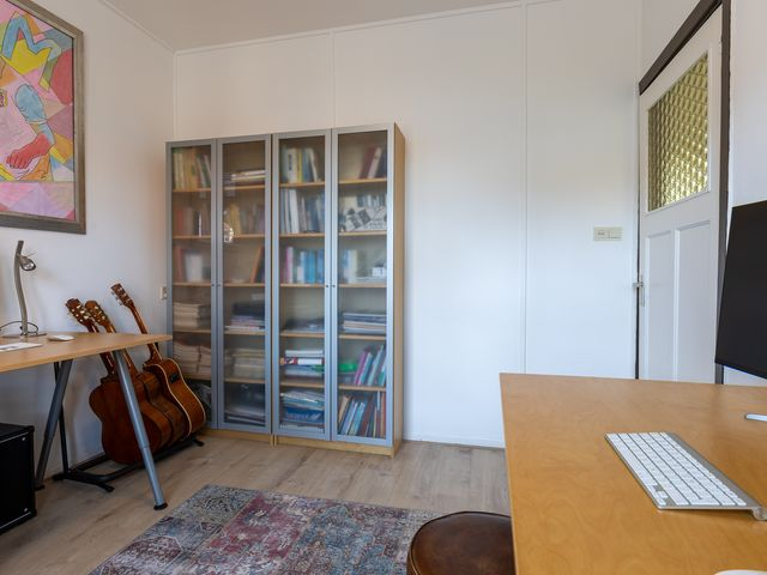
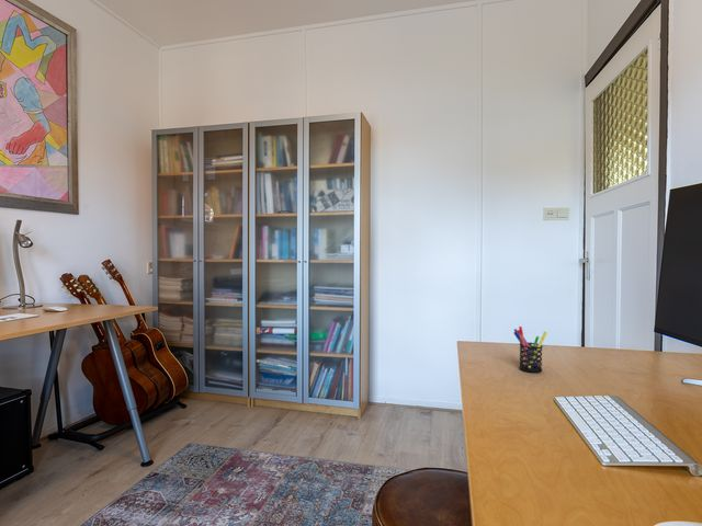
+ pen holder [512,325,548,374]
